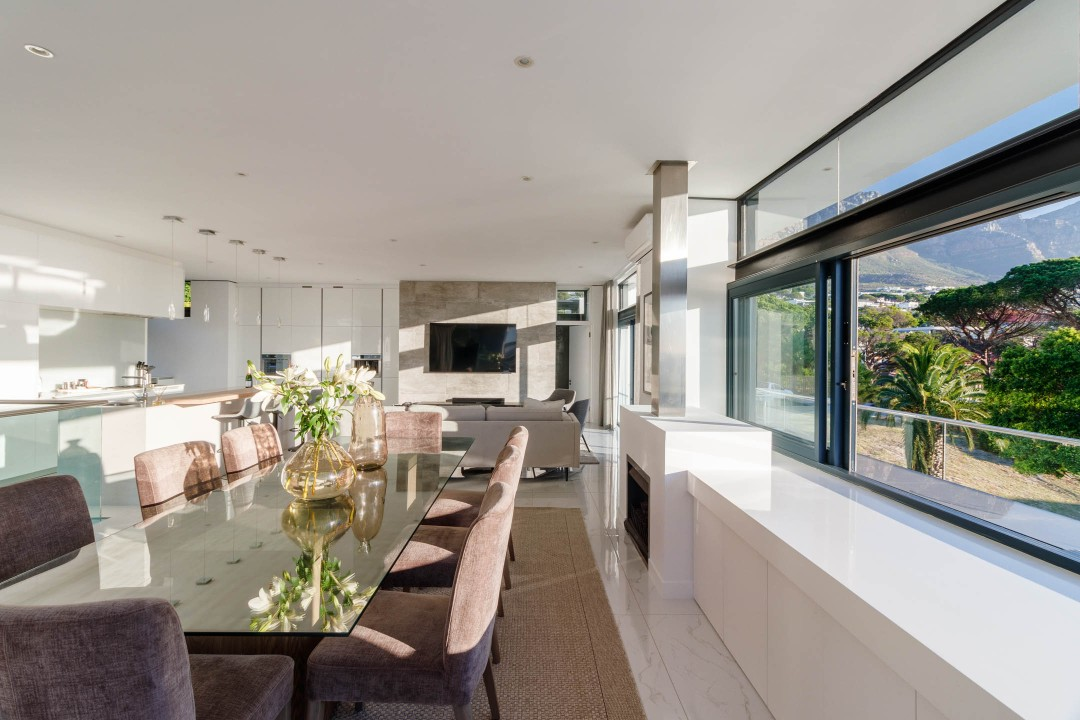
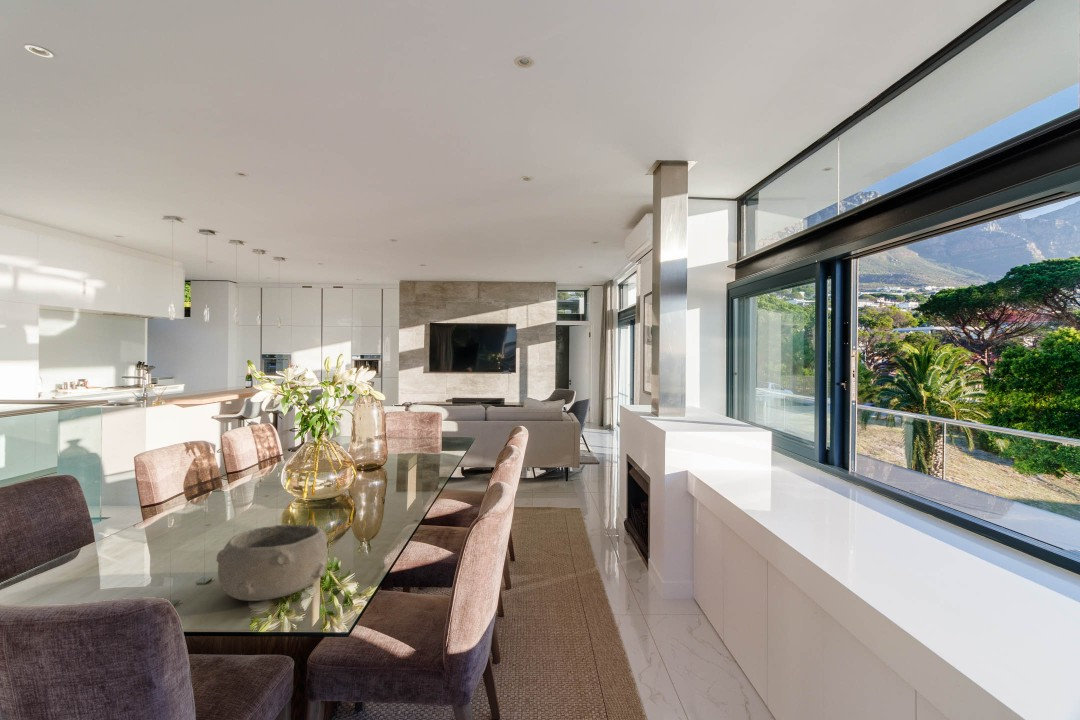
+ bowl [215,524,329,602]
